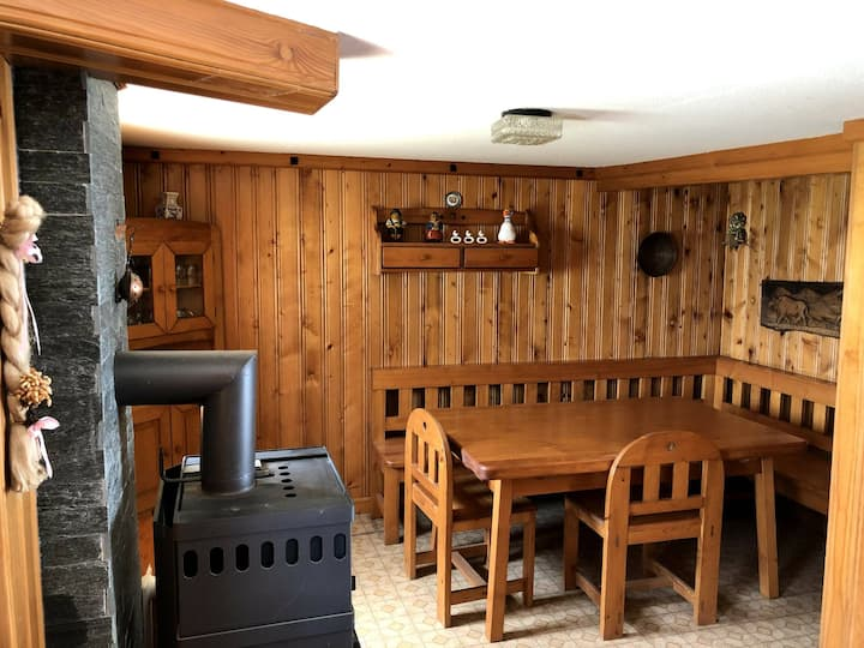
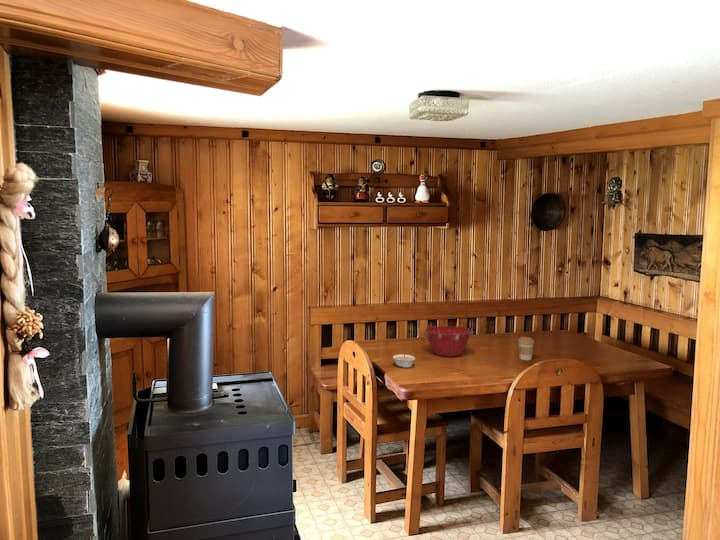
+ coffee cup [517,336,535,361]
+ legume [392,351,416,369]
+ mixing bowl [424,325,472,358]
